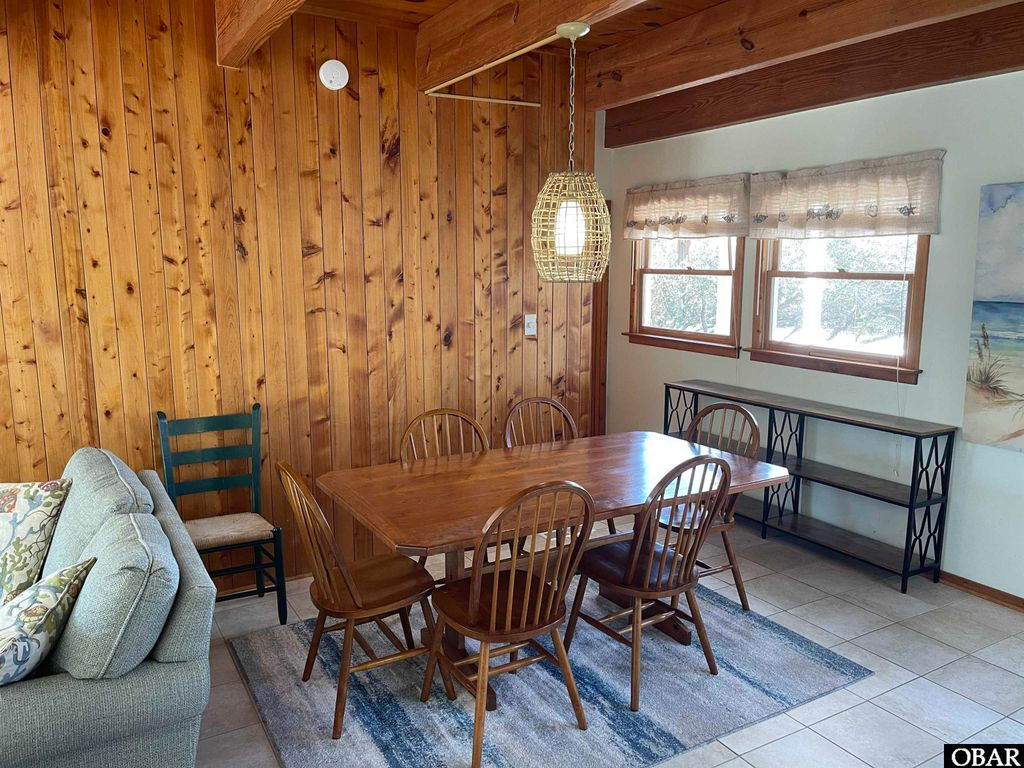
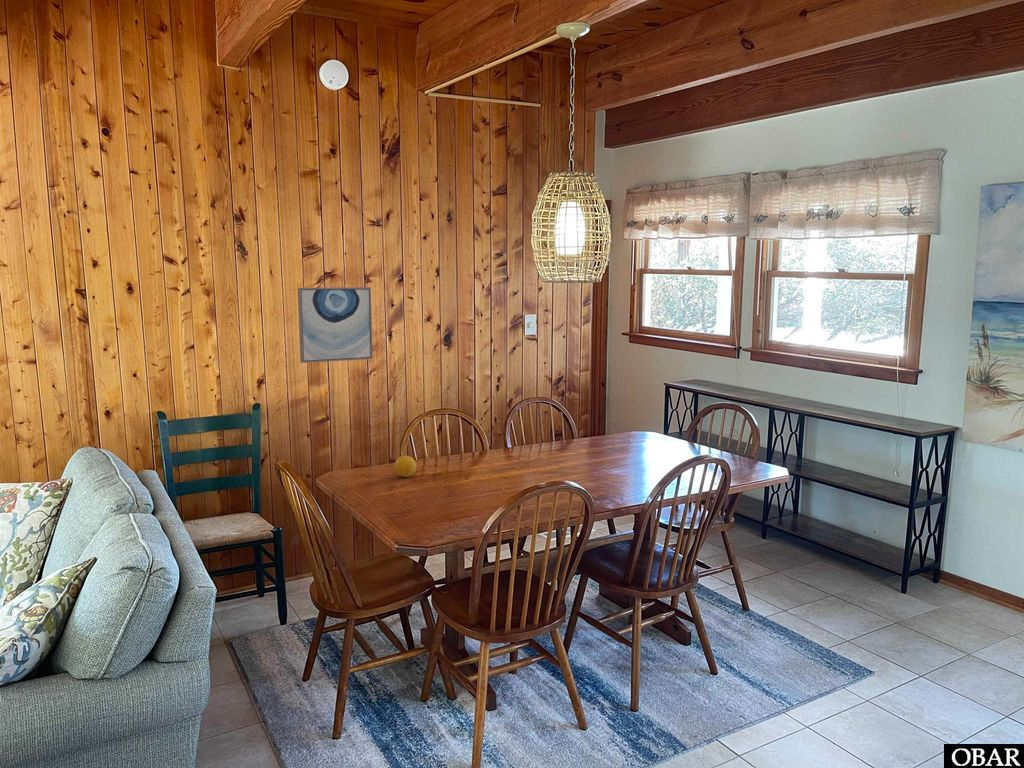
+ fruit [393,455,417,478]
+ wall art [297,286,374,364]
